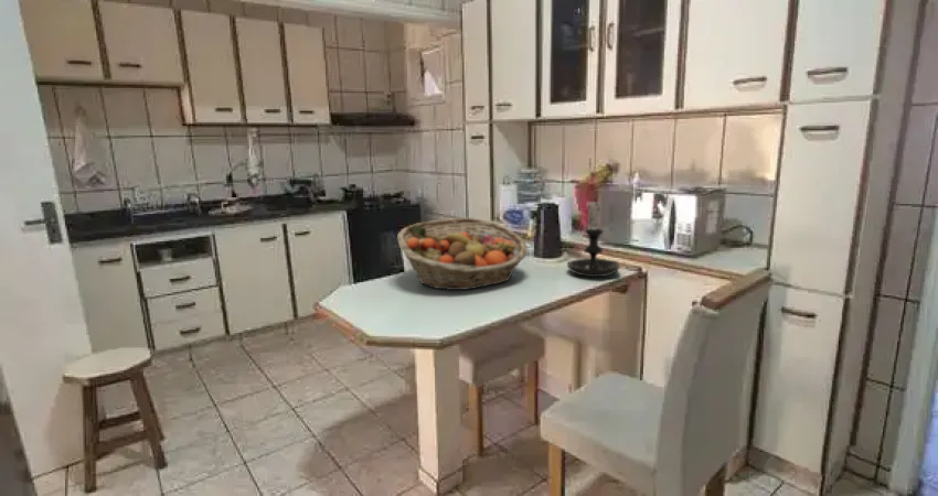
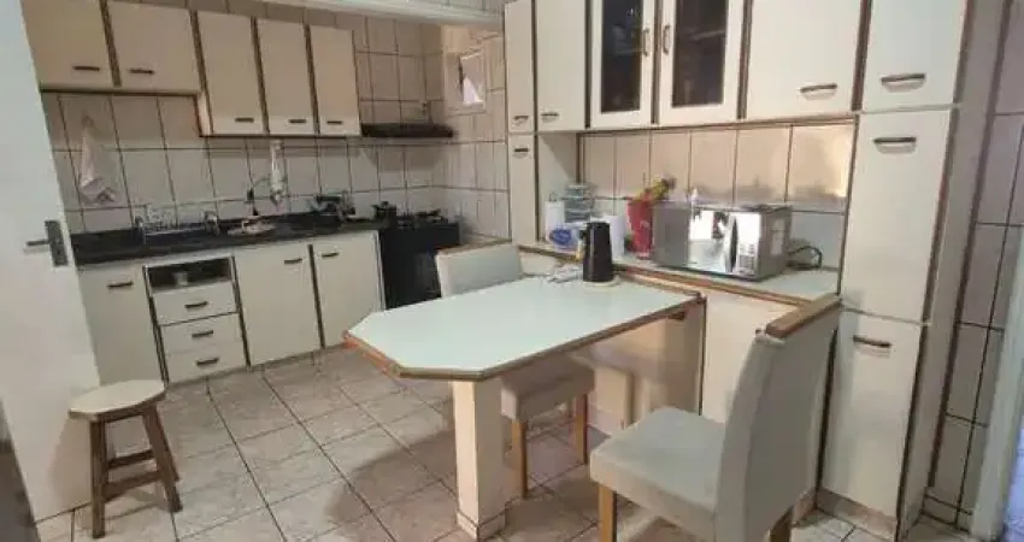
- candle holder [566,196,621,278]
- fruit basket [396,217,530,291]
